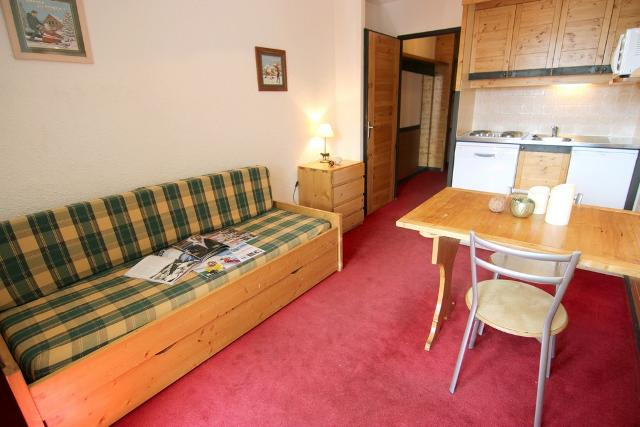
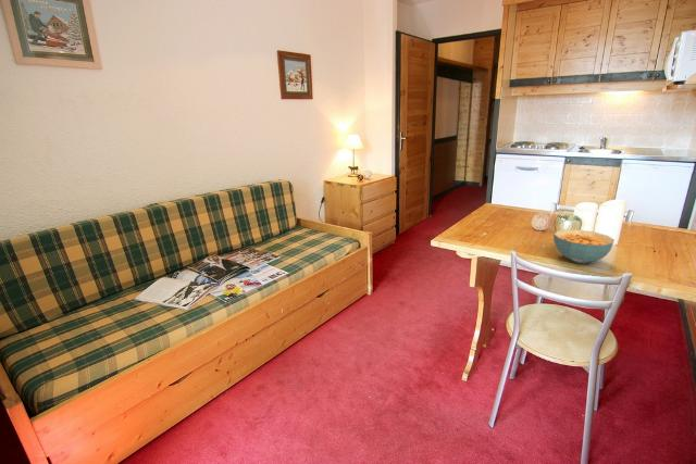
+ cereal bowl [552,228,616,264]
